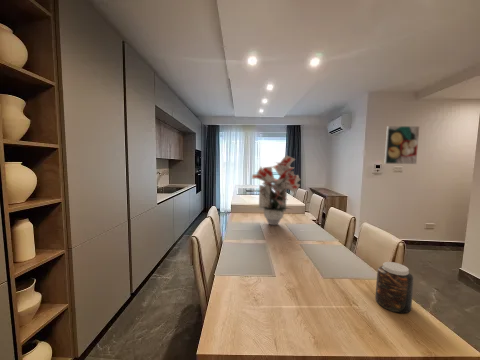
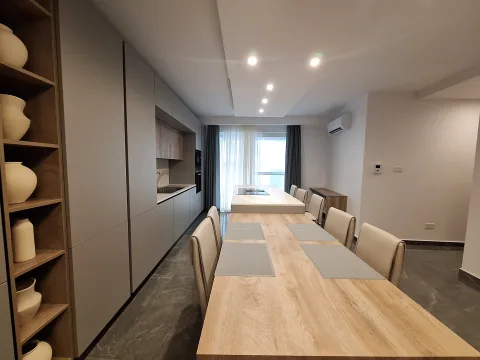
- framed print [383,125,421,165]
- jar [374,261,414,314]
- bouquet [251,154,302,226]
